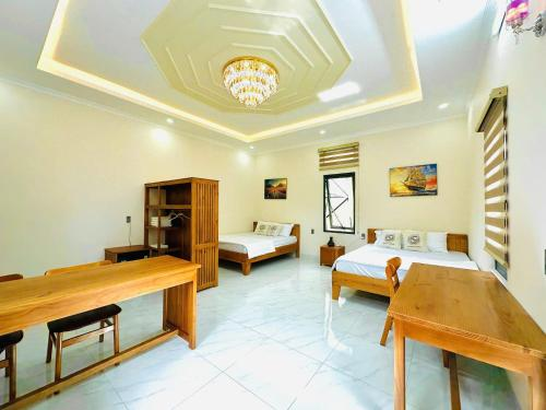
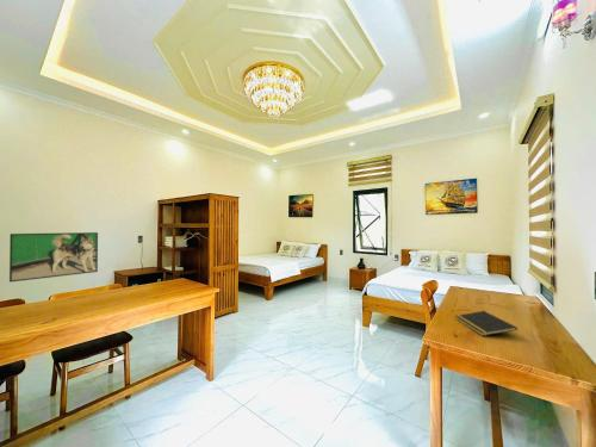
+ notepad [454,310,519,337]
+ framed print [8,231,99,284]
